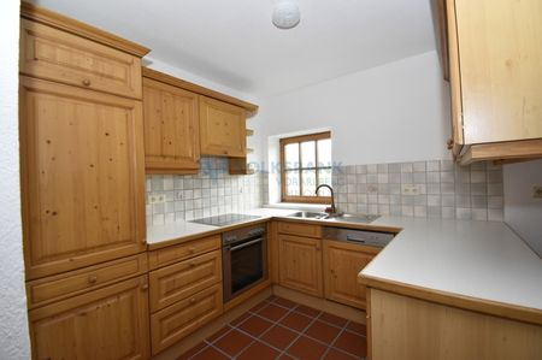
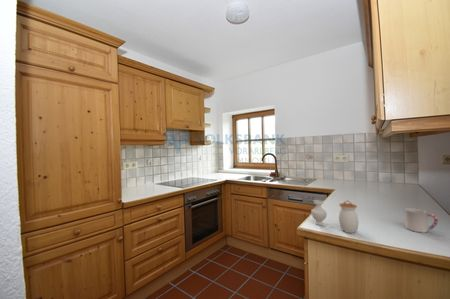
+ jar [310,199,360,234]
+ cup [404,207,439,233]
